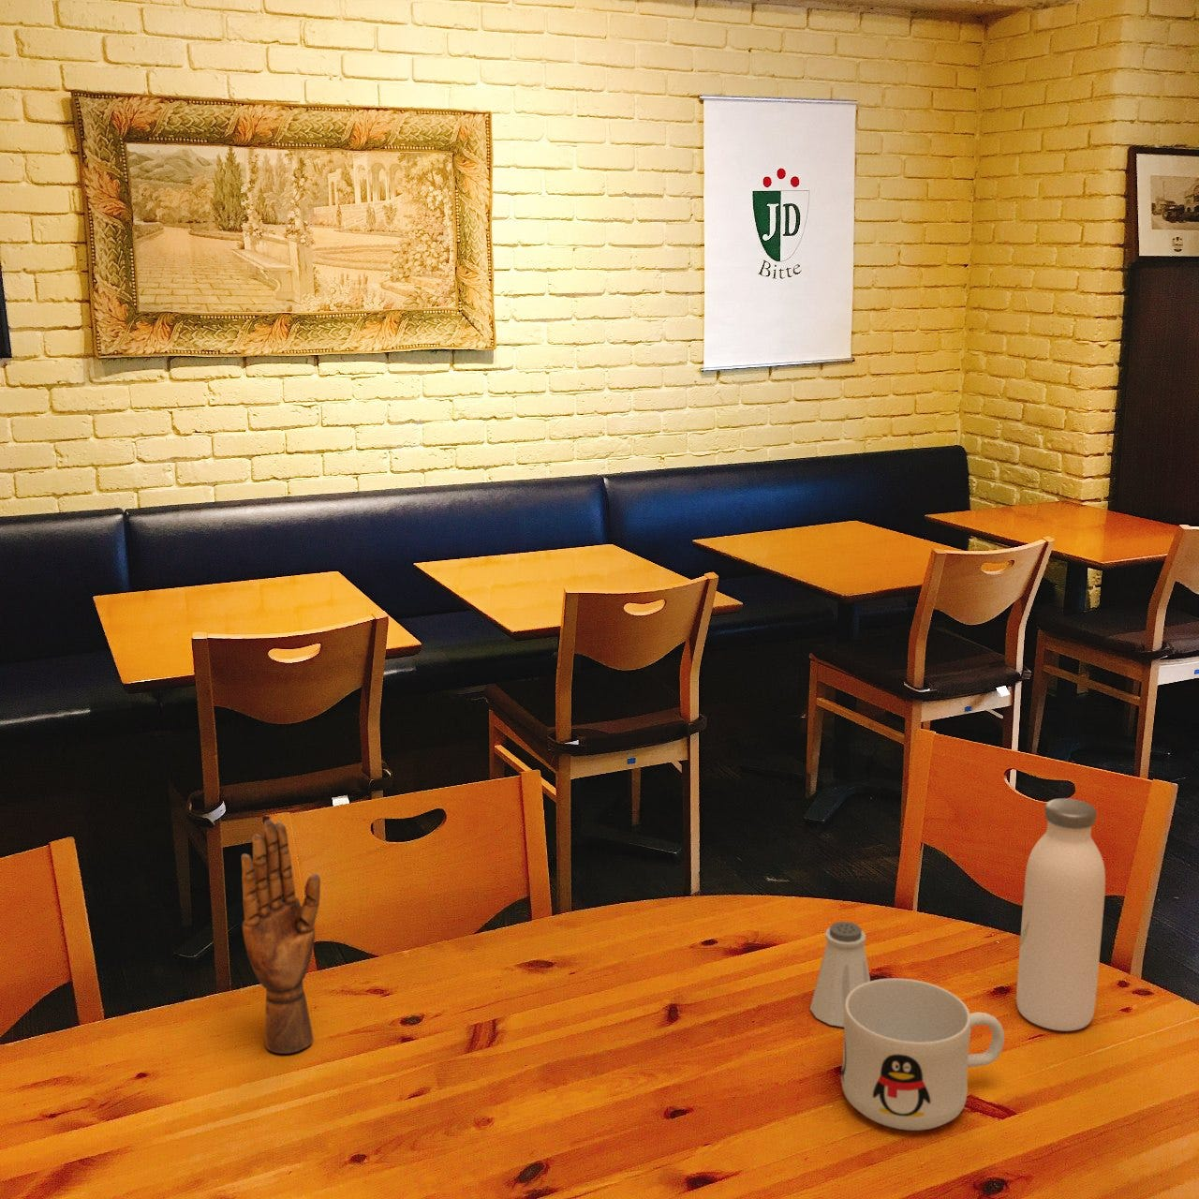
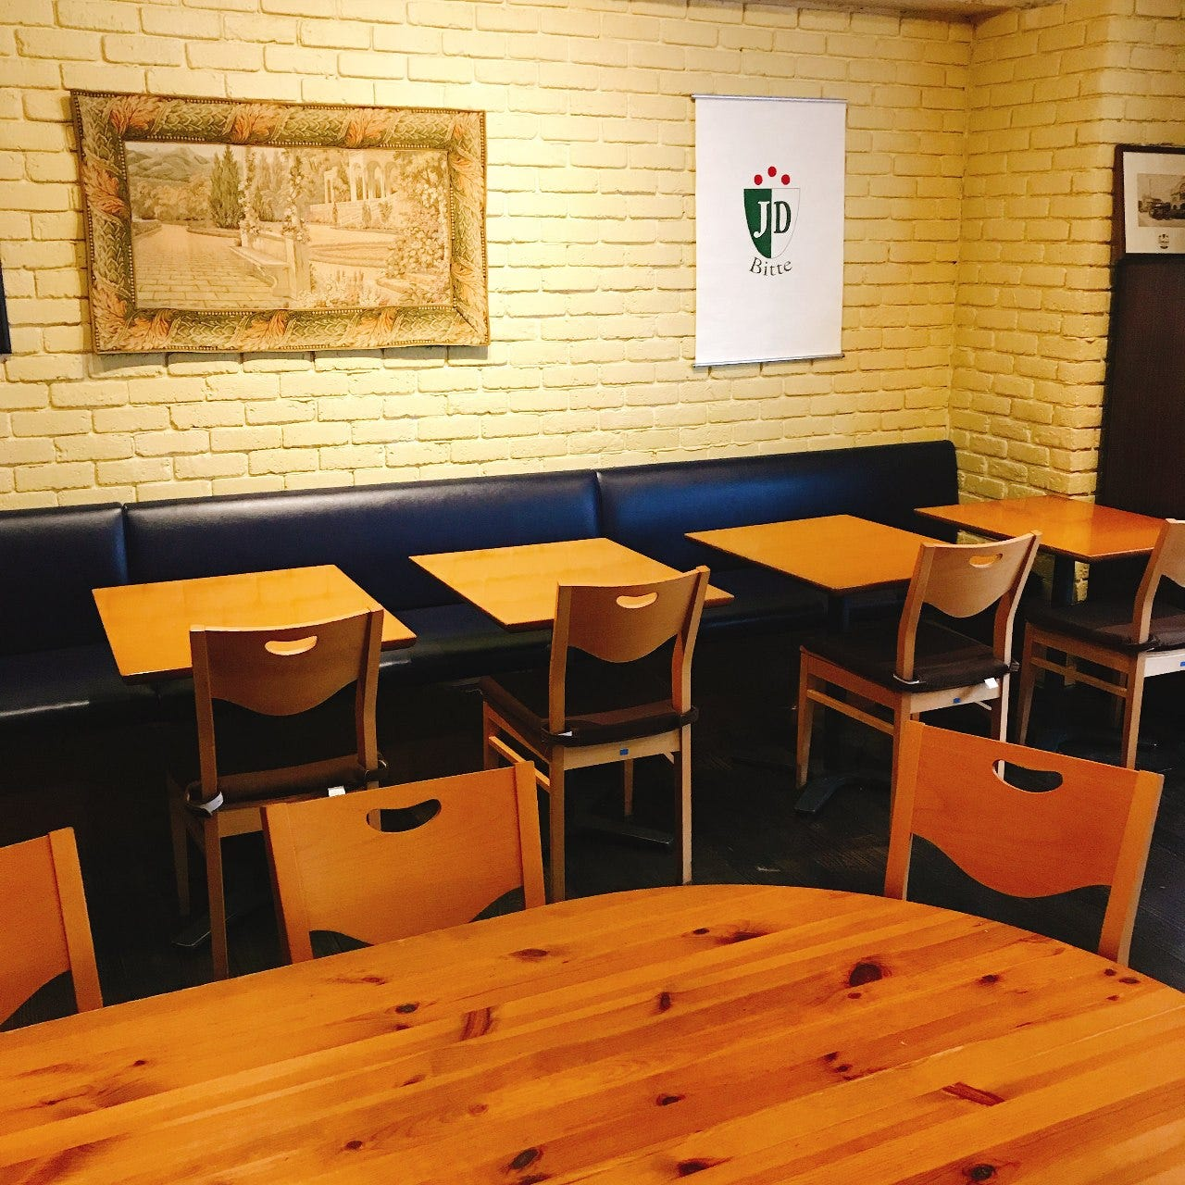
- water bottle [1016,797,1107,1032]
- saltshaker [809,921,871,1028]
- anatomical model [240,819,322,1055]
- mug [840,977,1005,1132]
